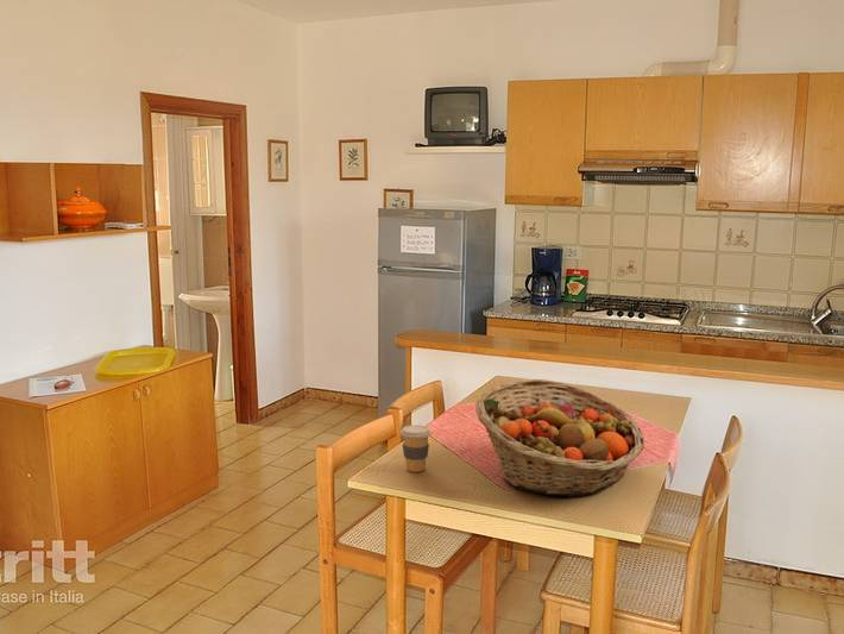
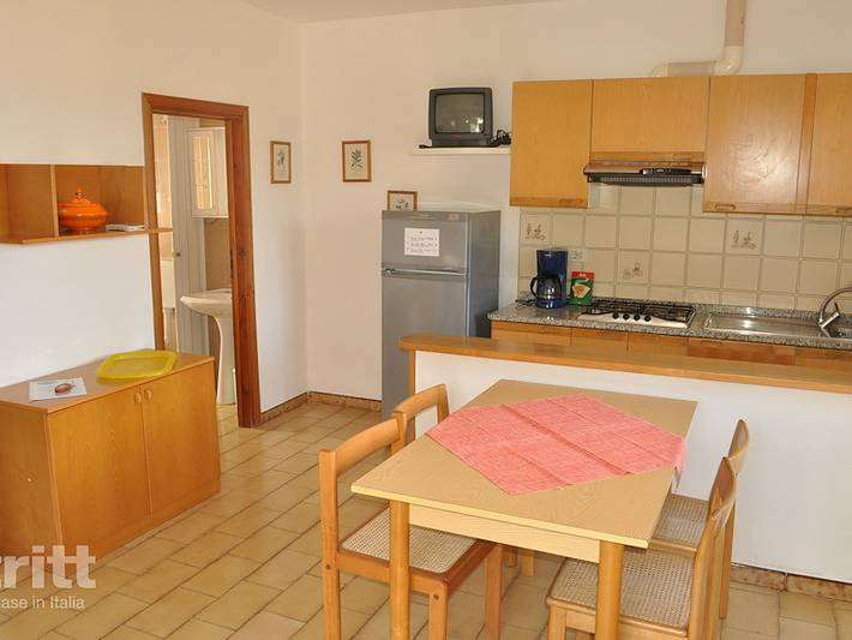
- coffee cup [399,425,433,473]
- fruit basket [474,378,645,497]
